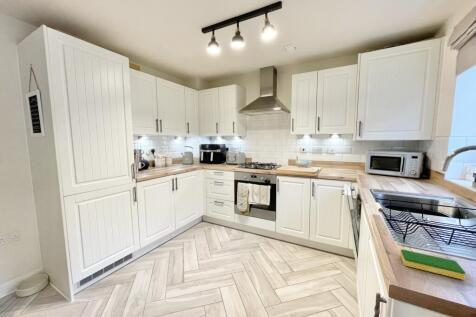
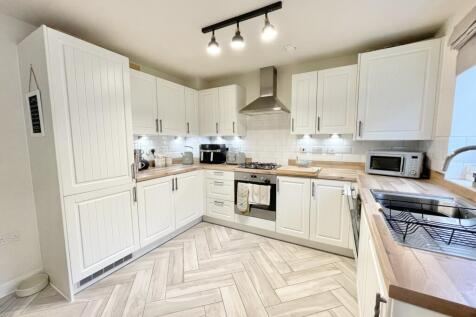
- dish sponge [400,248,466,281]
